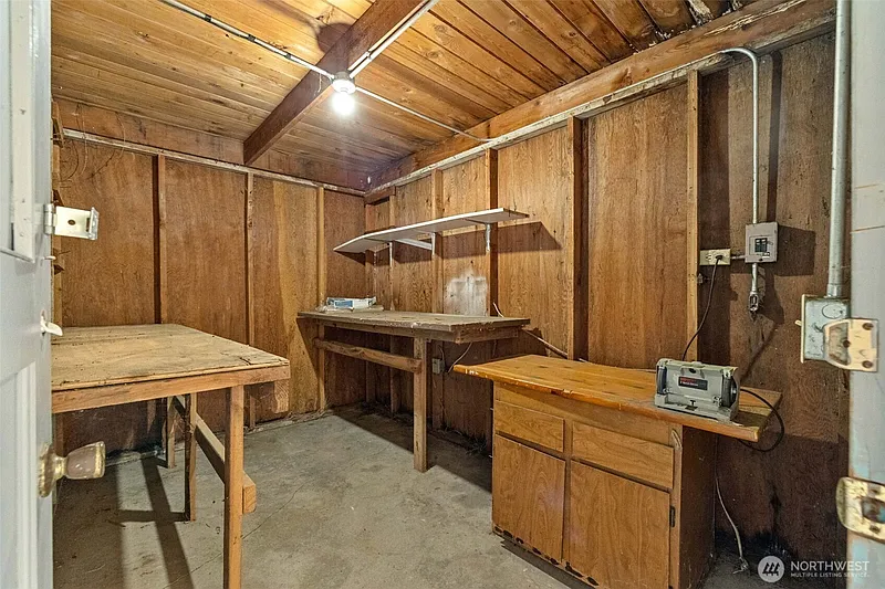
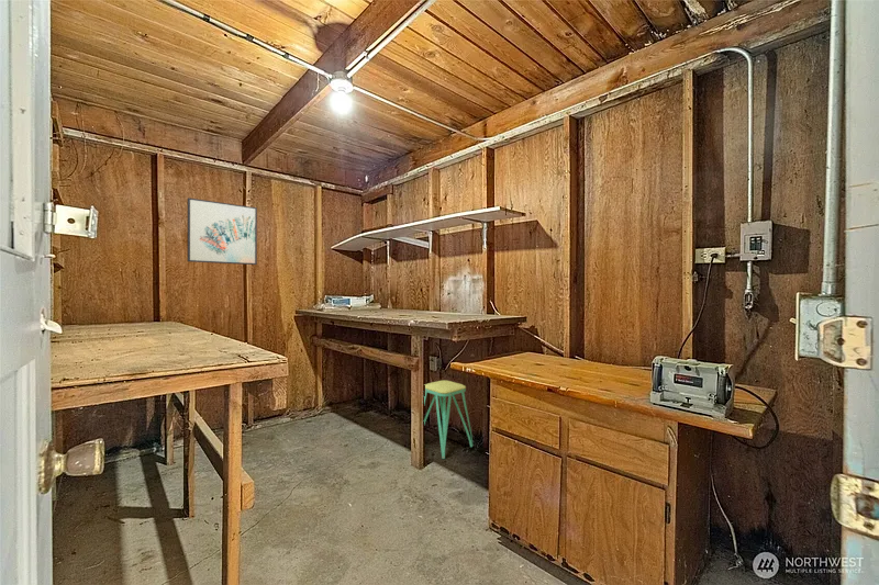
+ wall art [187,196,258,266]
+ stool [423,380,474,460]
